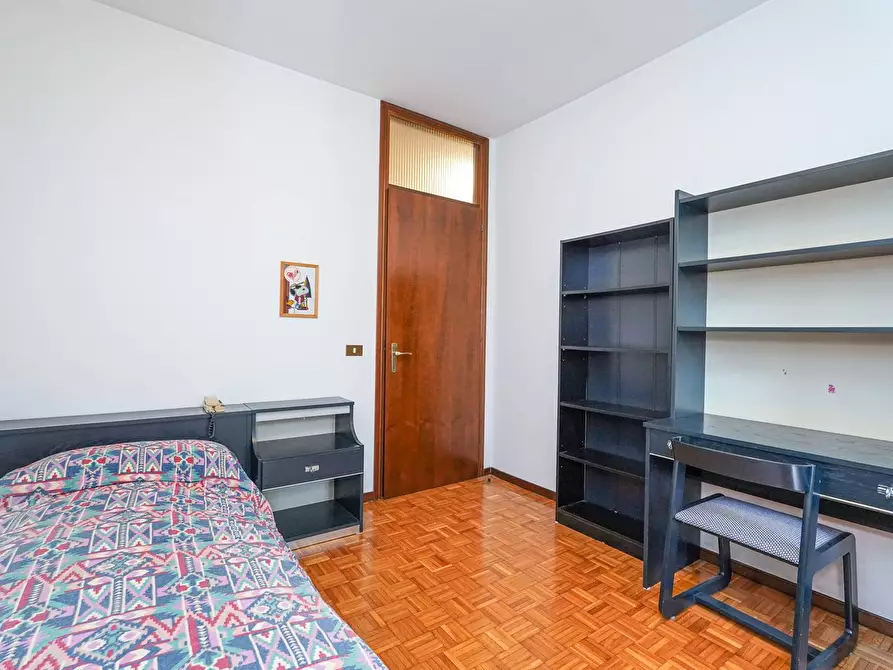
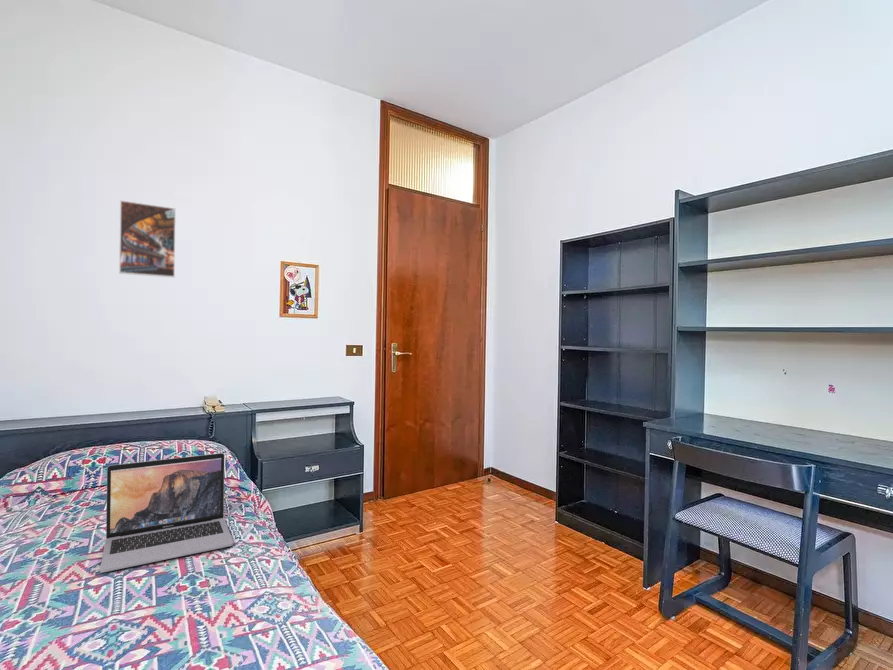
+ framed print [118,199,177,278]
+ laptop [99,452,234,573]
